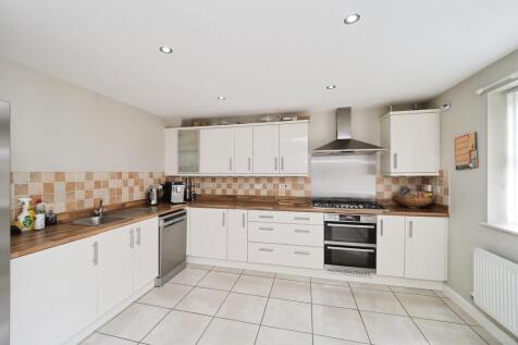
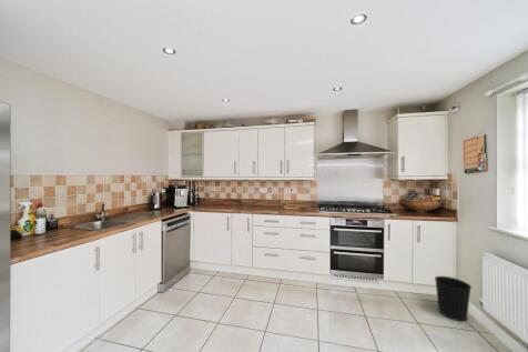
+ wastebasket [434,275,473,322]
